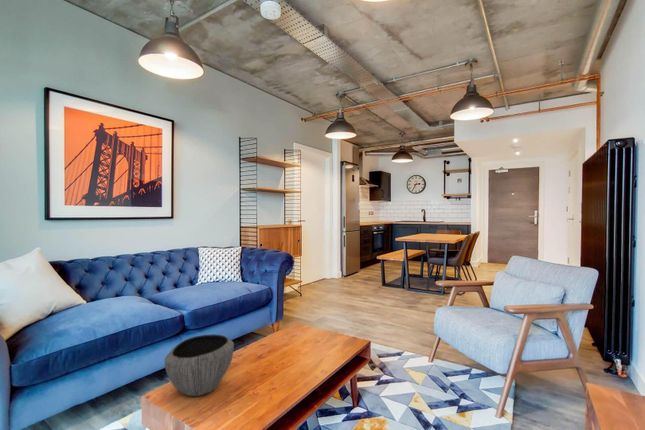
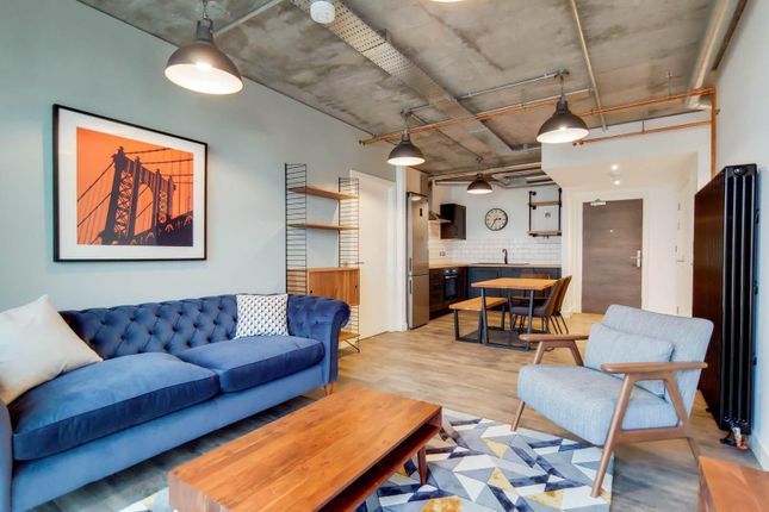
- bowl [164,334,235,397]
